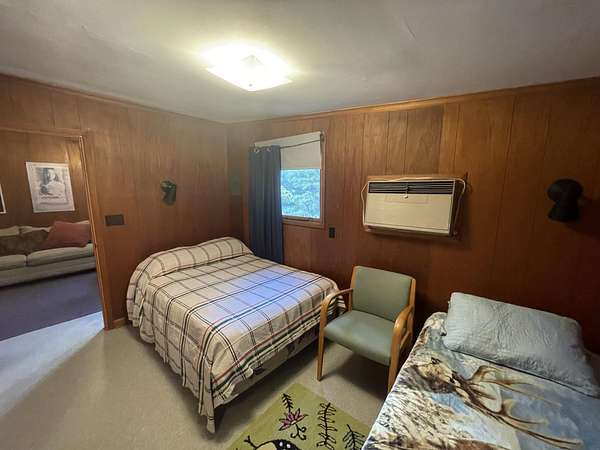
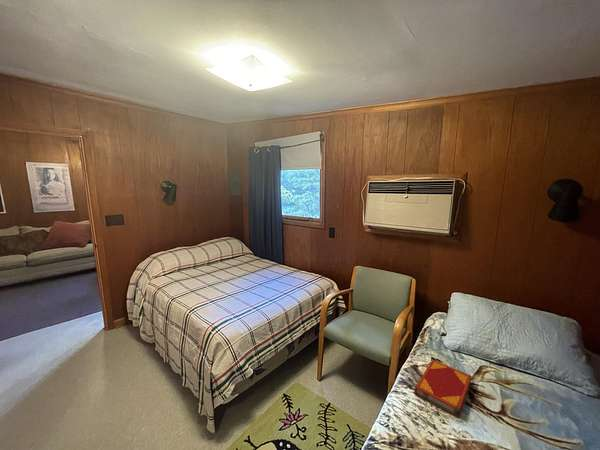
+ hardback book [413,359,473,419]
